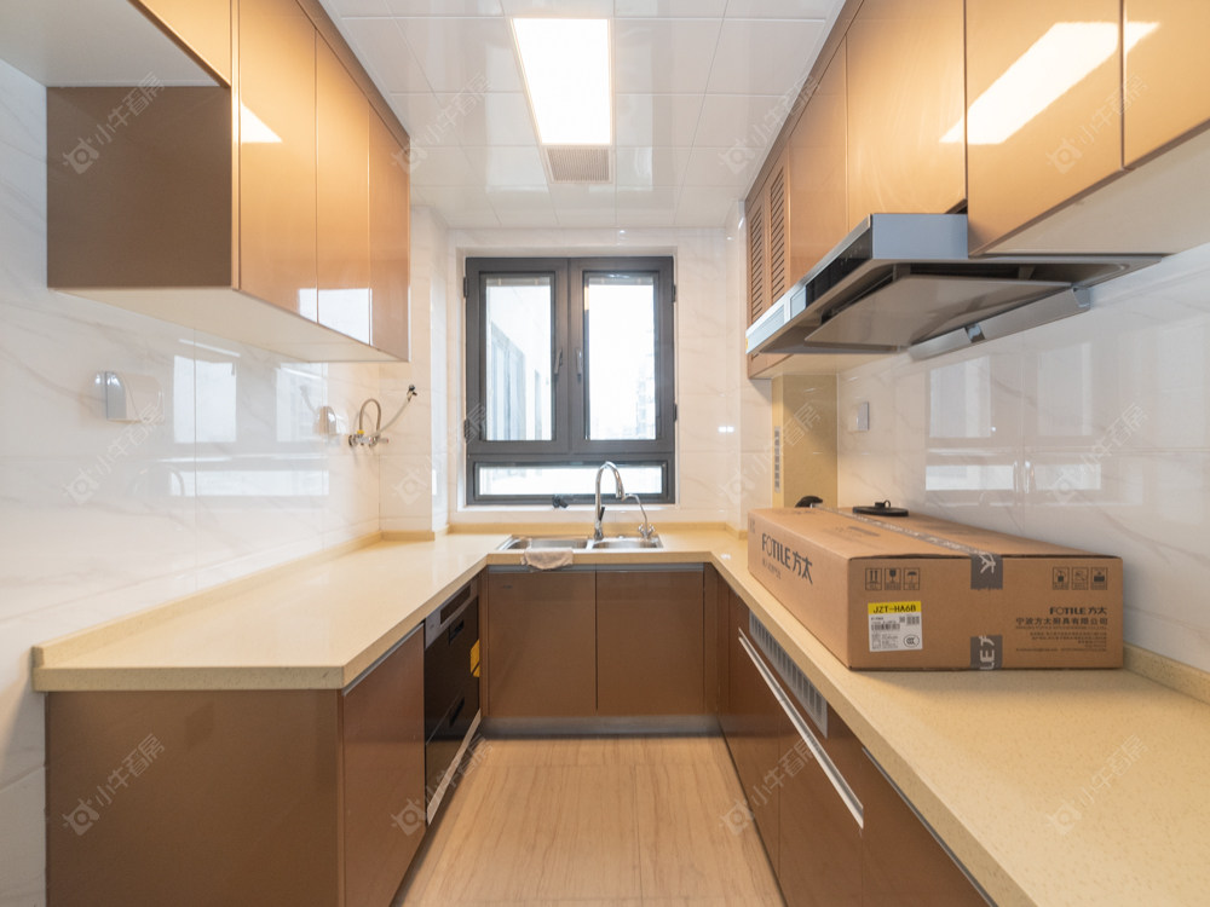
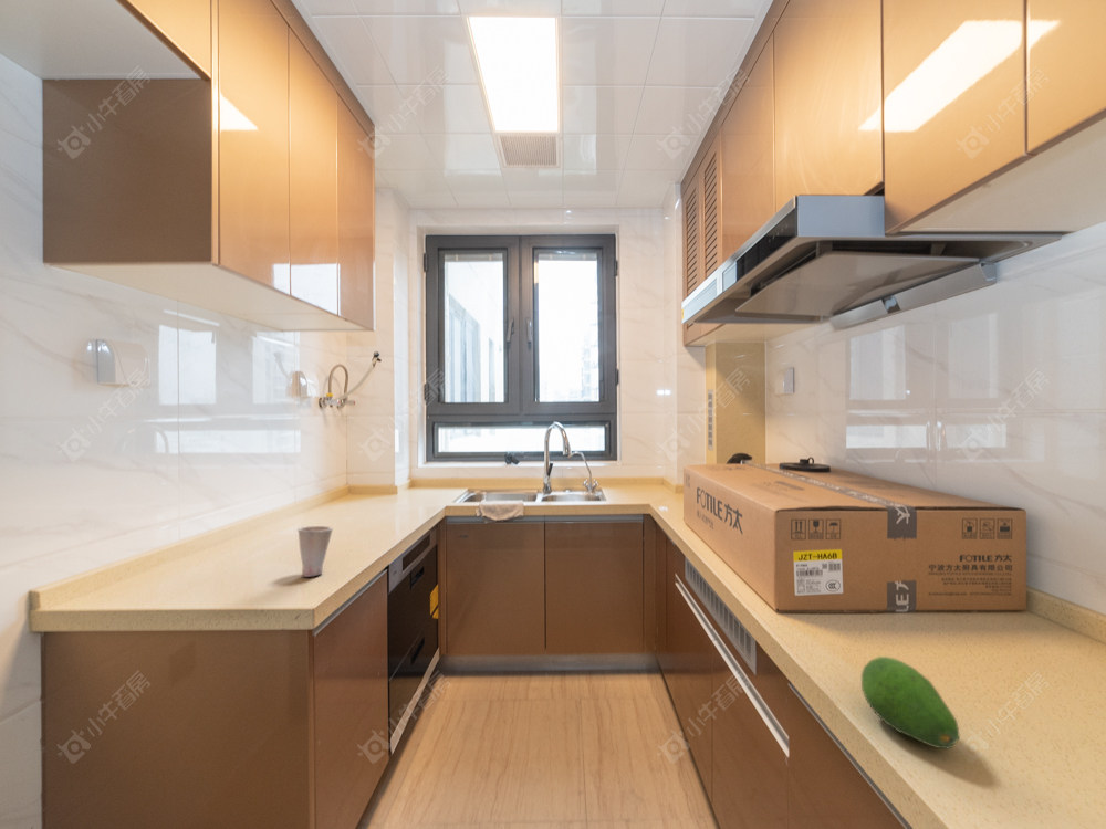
+ cup [296,525,334,578]
+ fruit [860,655,961,751]
